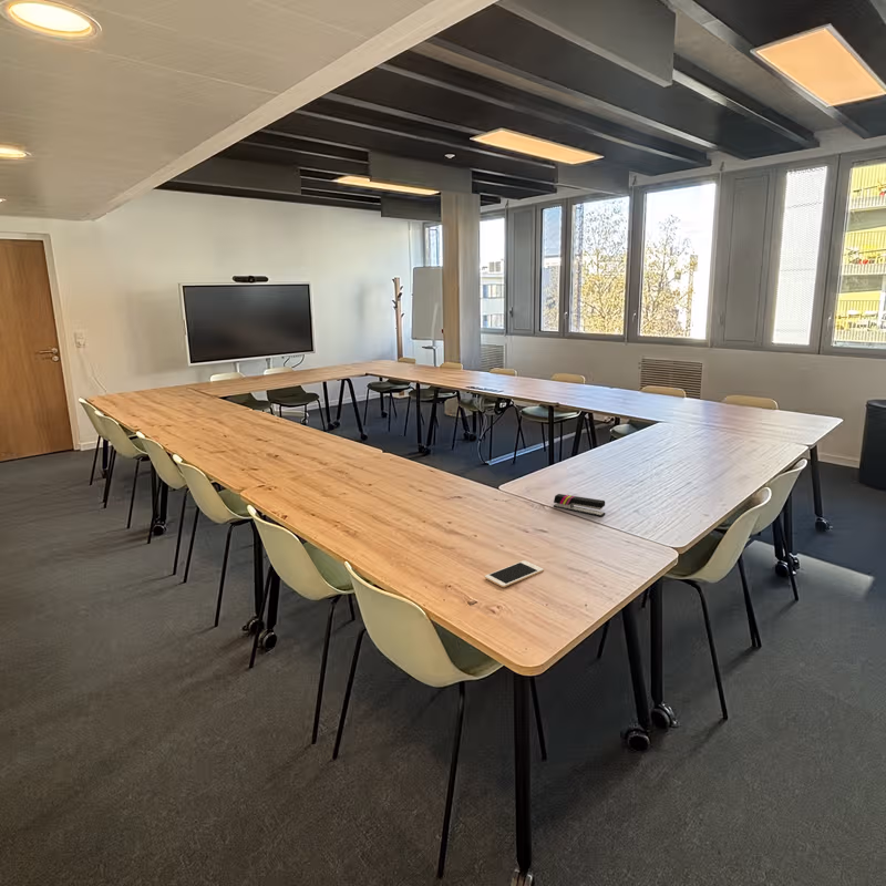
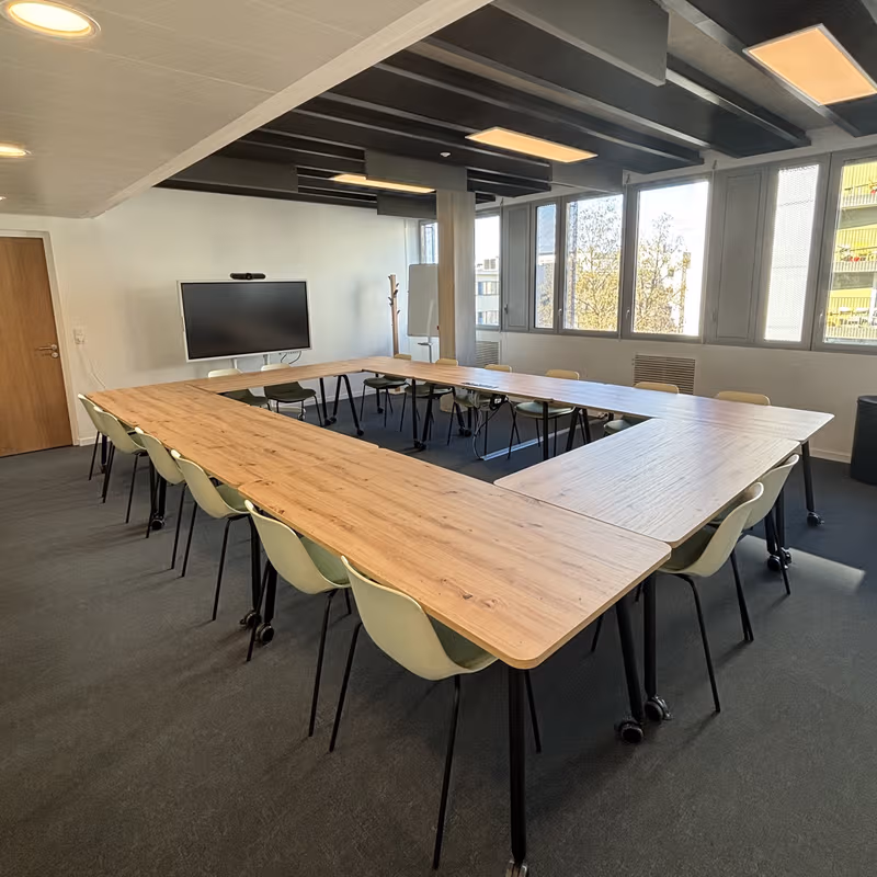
- cell phone [484,559,545,588]
- stapler [553,493,606,518]
